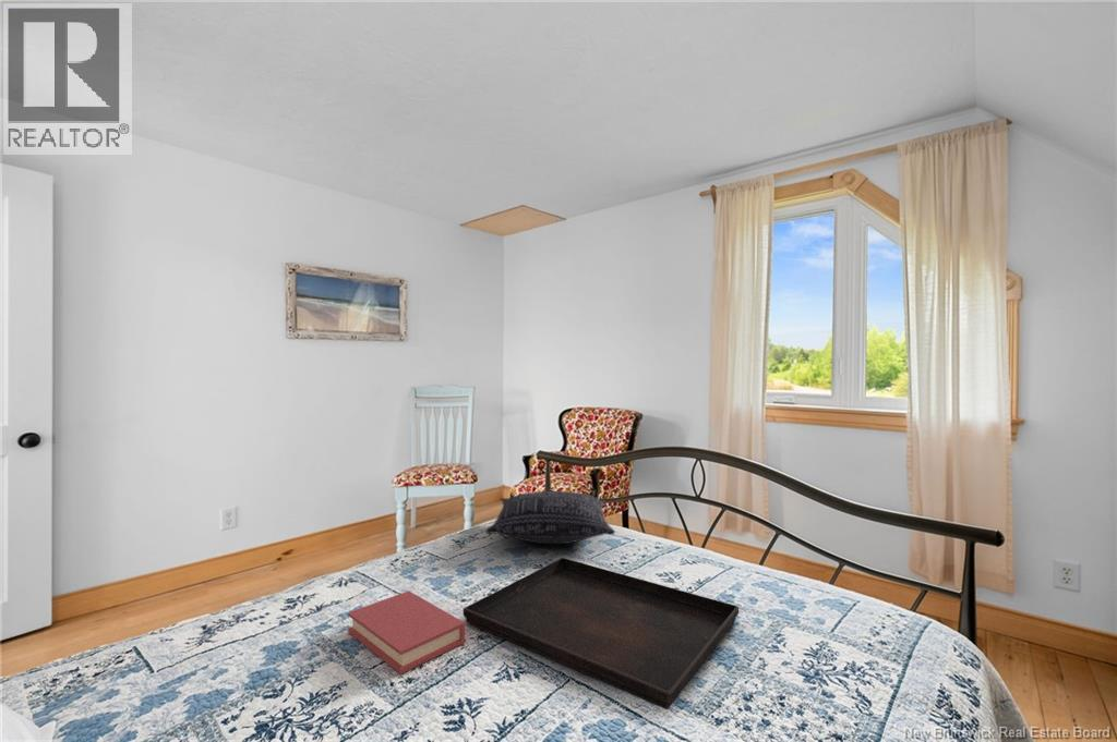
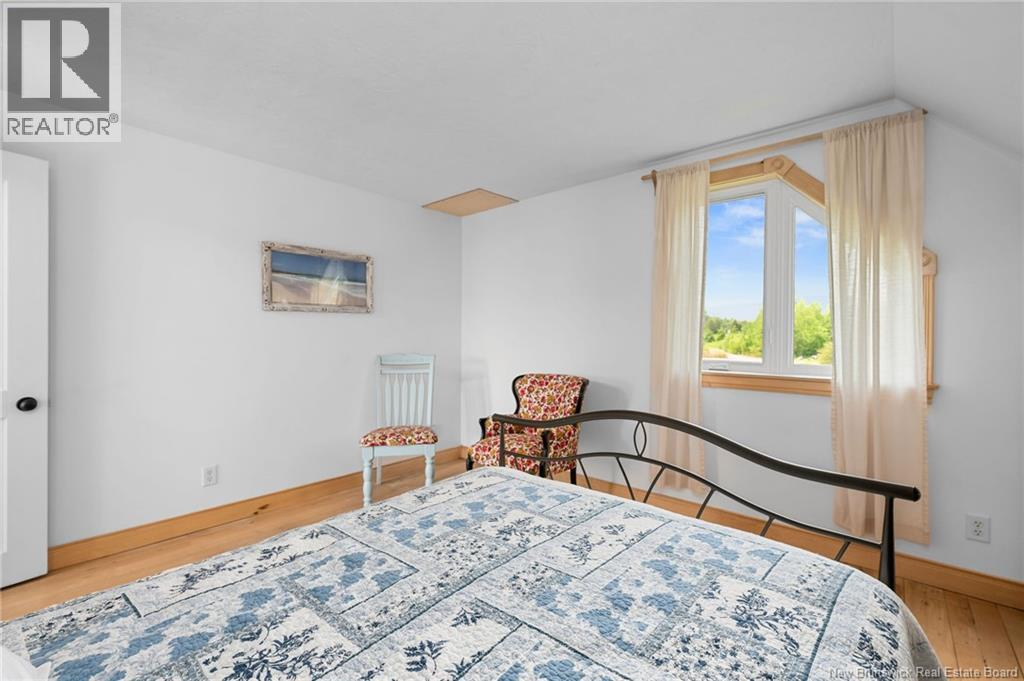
- pillow [484,490,616,545]
- serving tray [463,557,740,710]
- book [347,589,466,674]
